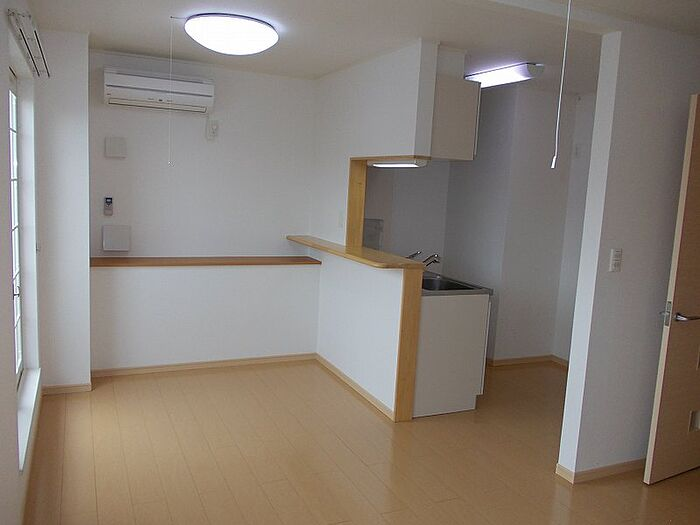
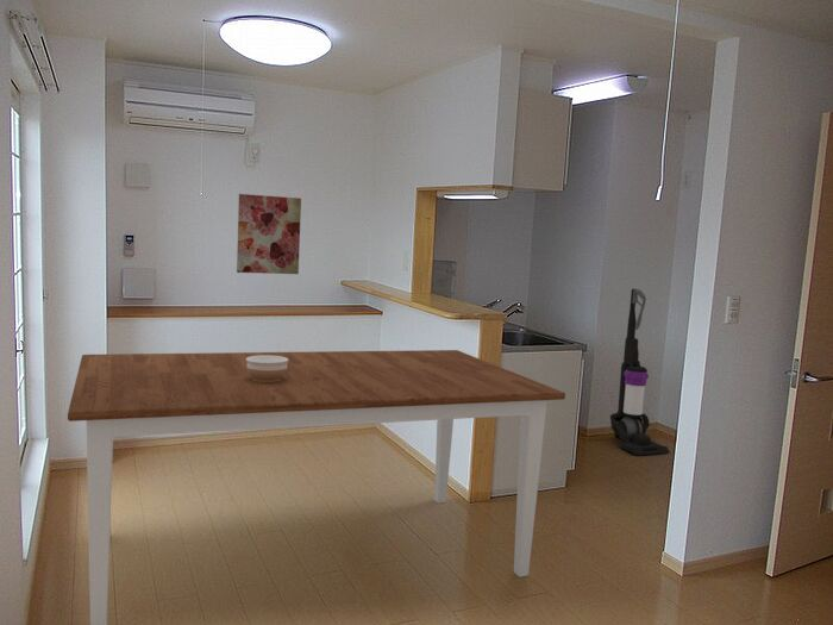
+ vacuum cleaner [609,288,670,456]
+ dining table [67,349,566,625]
+ wall art [236,193,302,275]
+ bowl [246,355,288,382]
